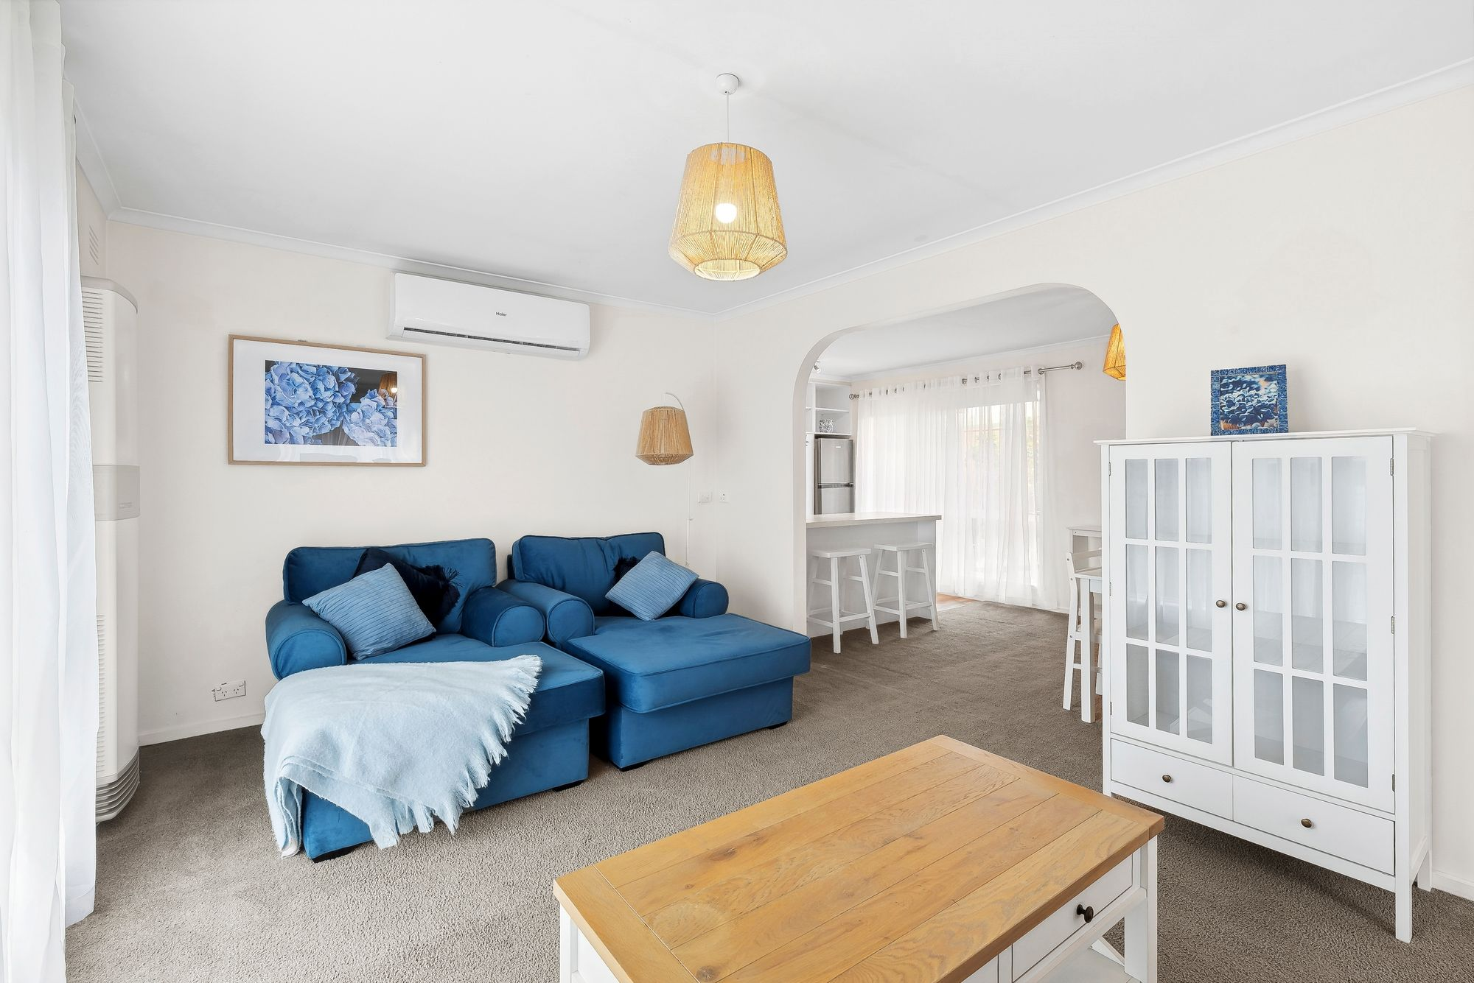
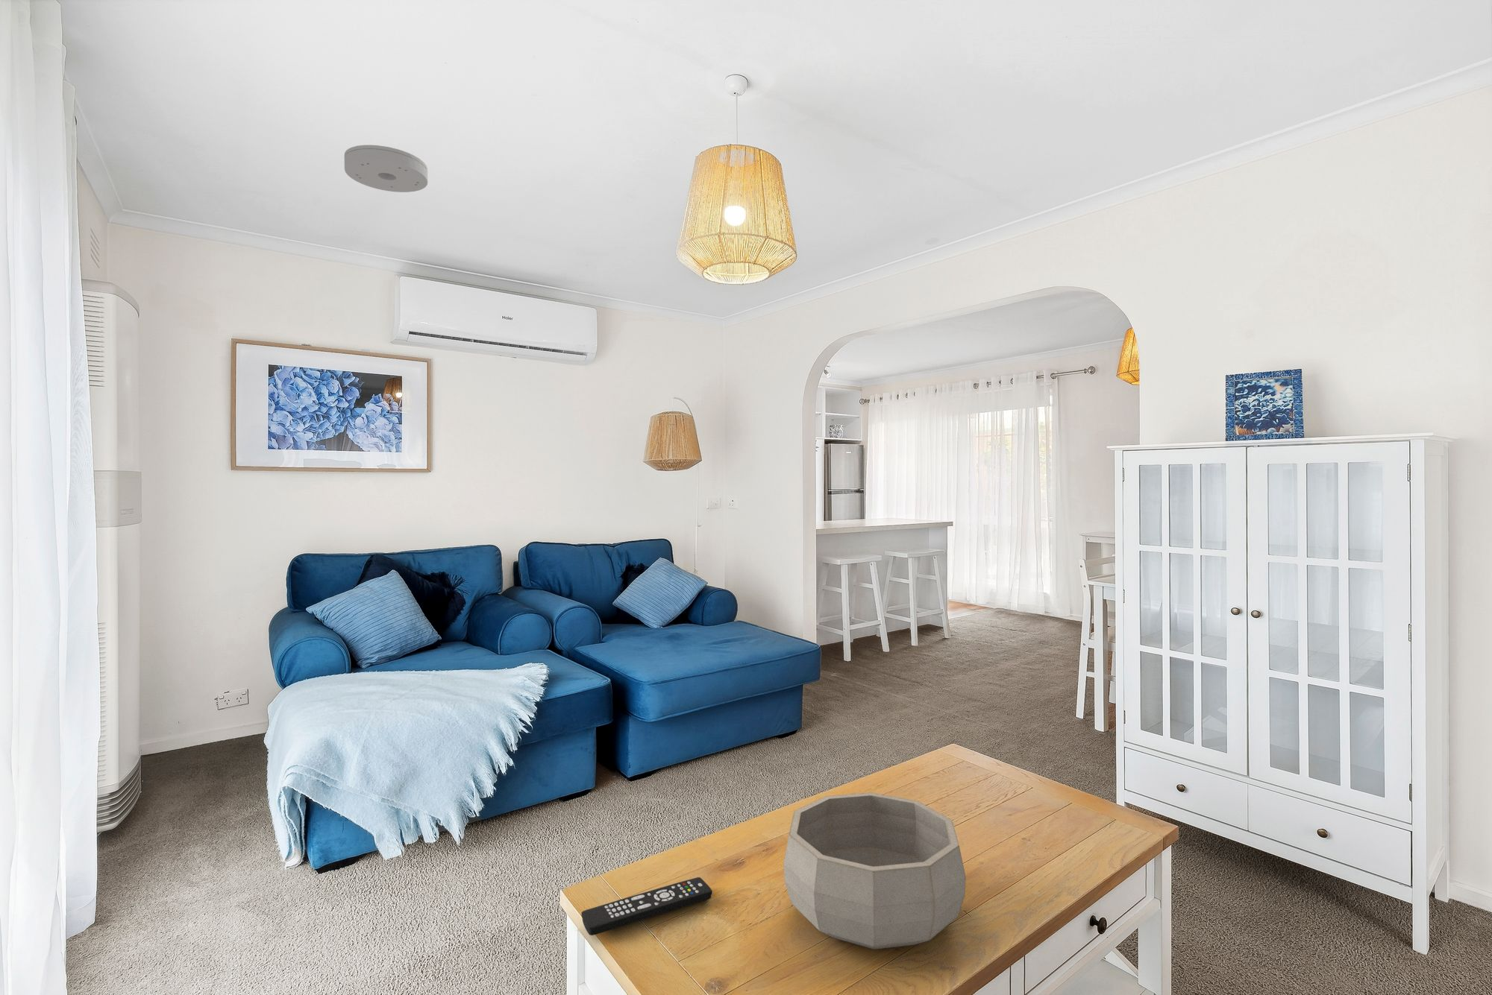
+ decorative bowl [782,792,967,951]
+ smoke detector [344,144,428,193]
+ remote control [581,876,713,936]
